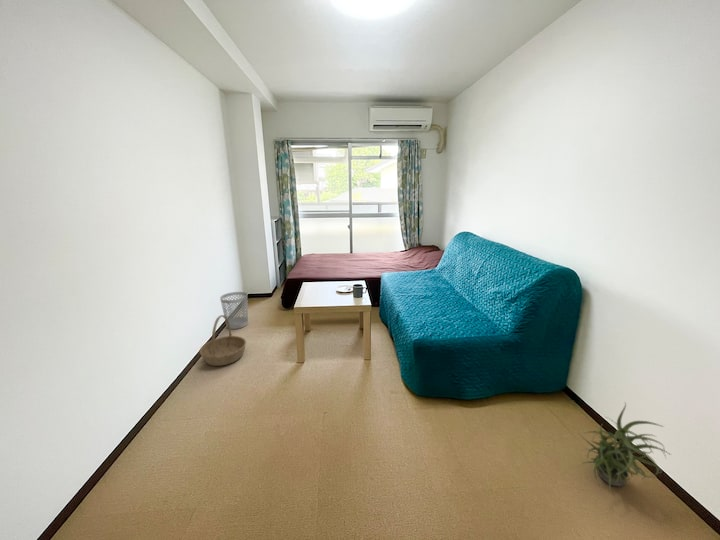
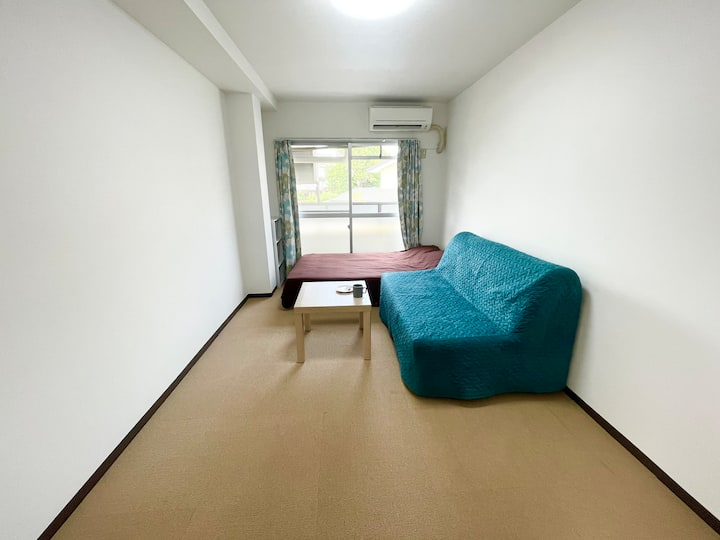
- wastebasket [219,291,249,330]
- basket [198,314,247,367]
- potted plant [577,401,672,494]
